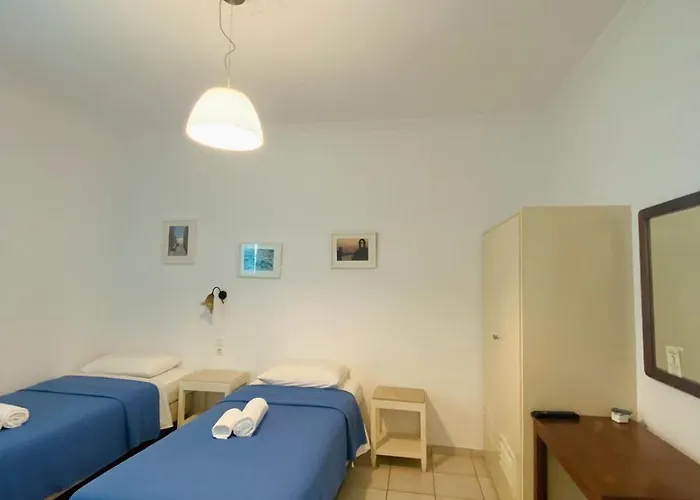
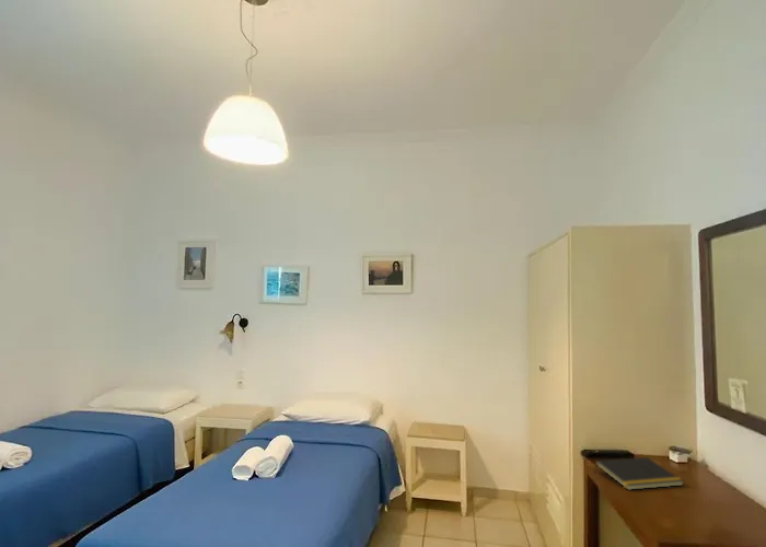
+ notepad [593,456,685,491]
